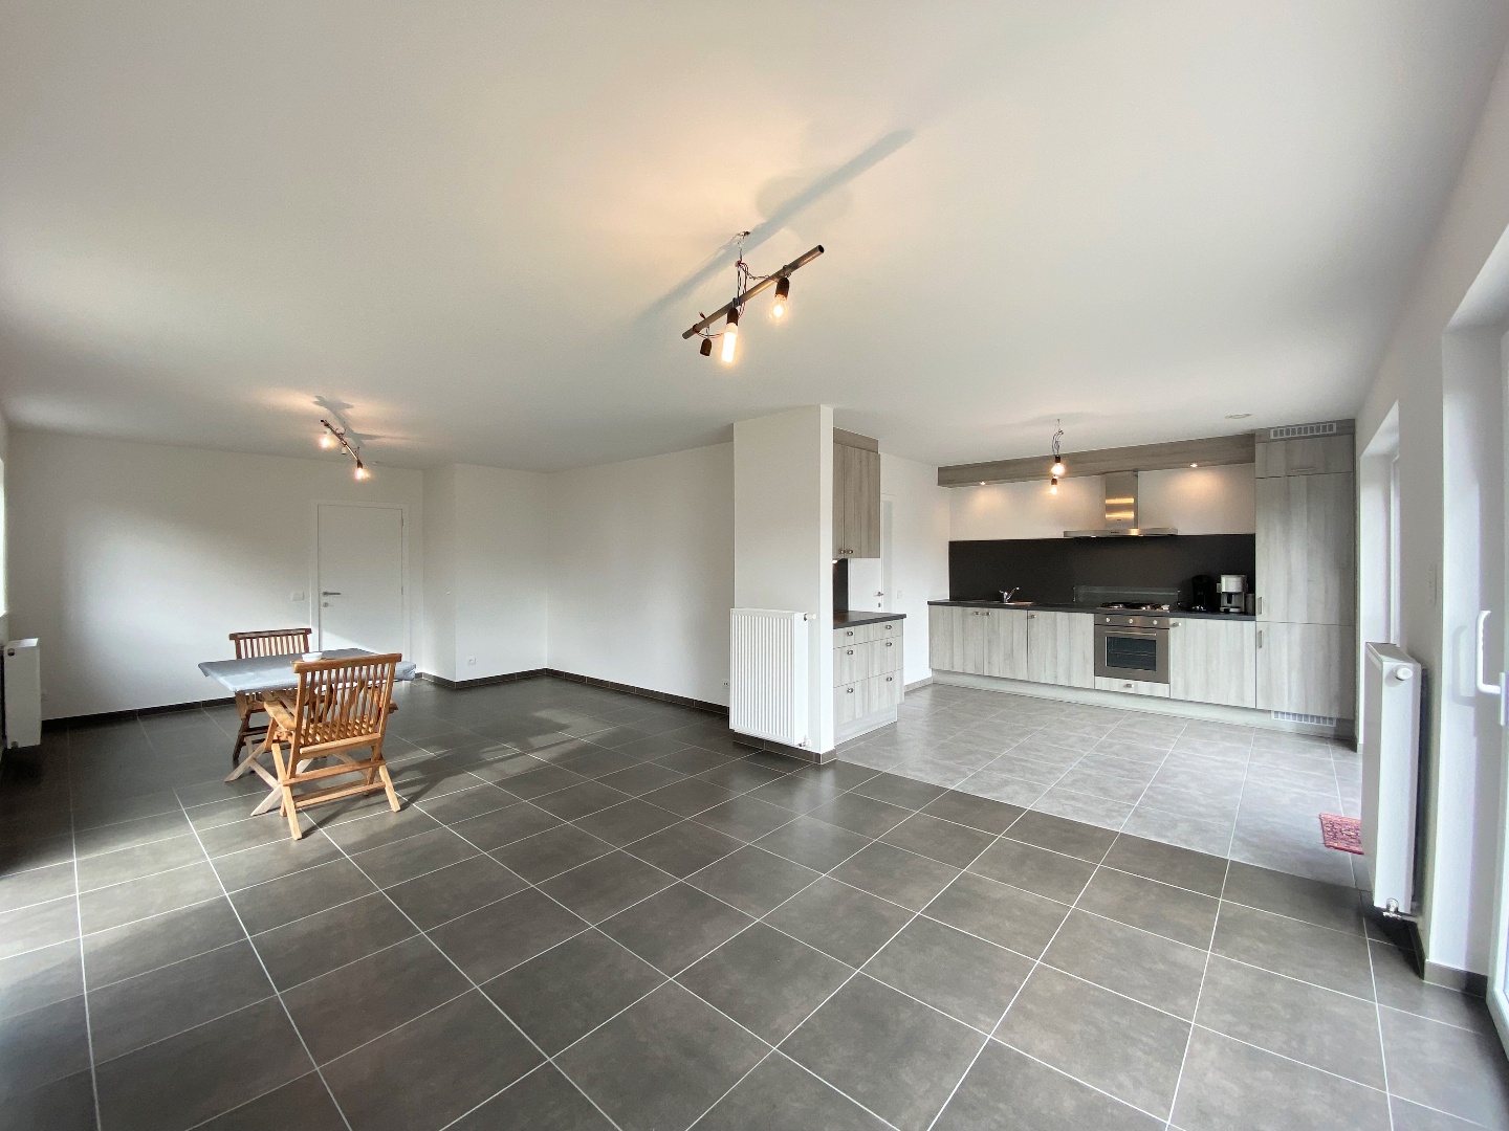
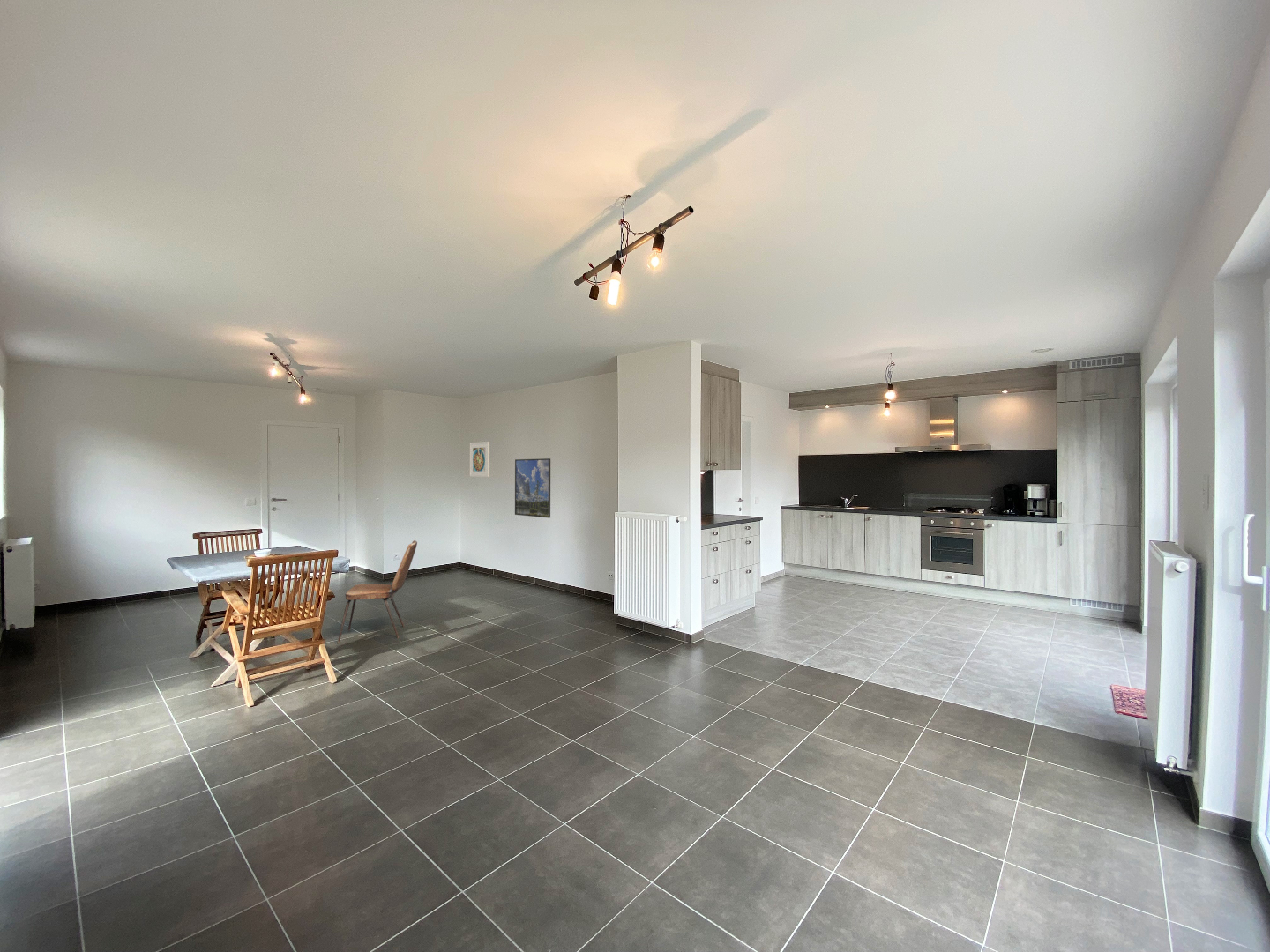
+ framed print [469,441,490,478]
+ dining chair [337,539,418,643]
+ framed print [514,457,551,518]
